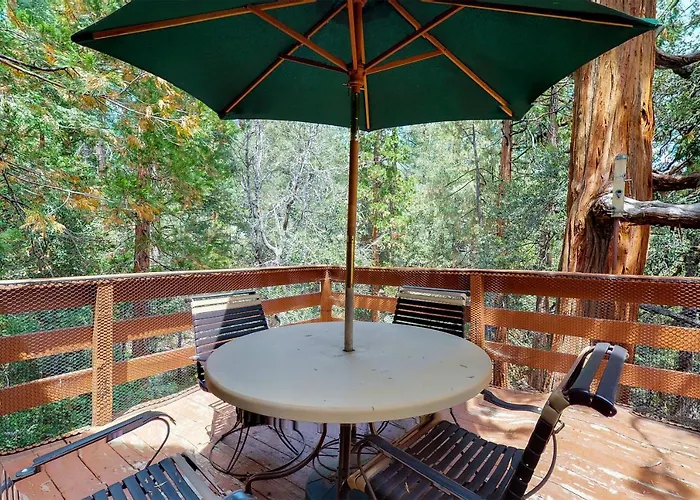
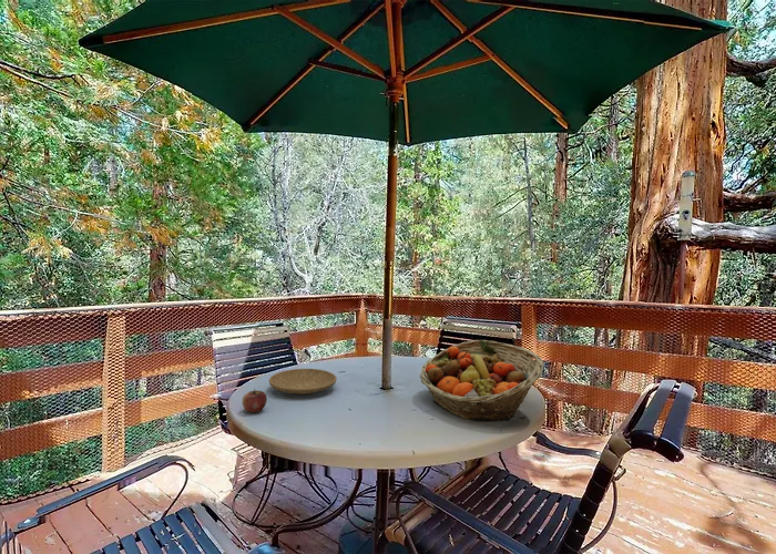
+ plate [268,368,338,396]
+ apple [242,388,268,413]
+ fruit basket [419,339,544,422]
